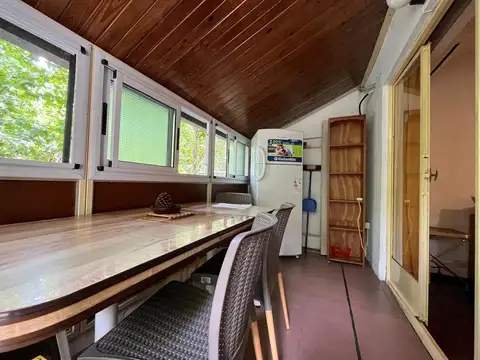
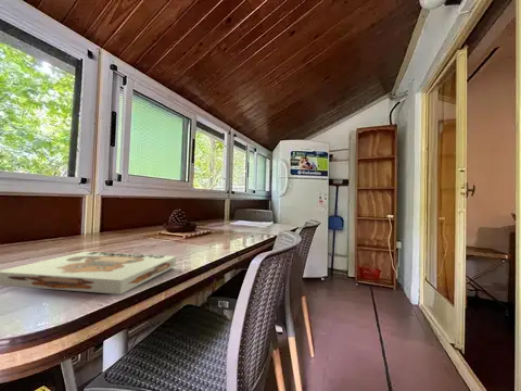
+ board game [0,251,177,295]
